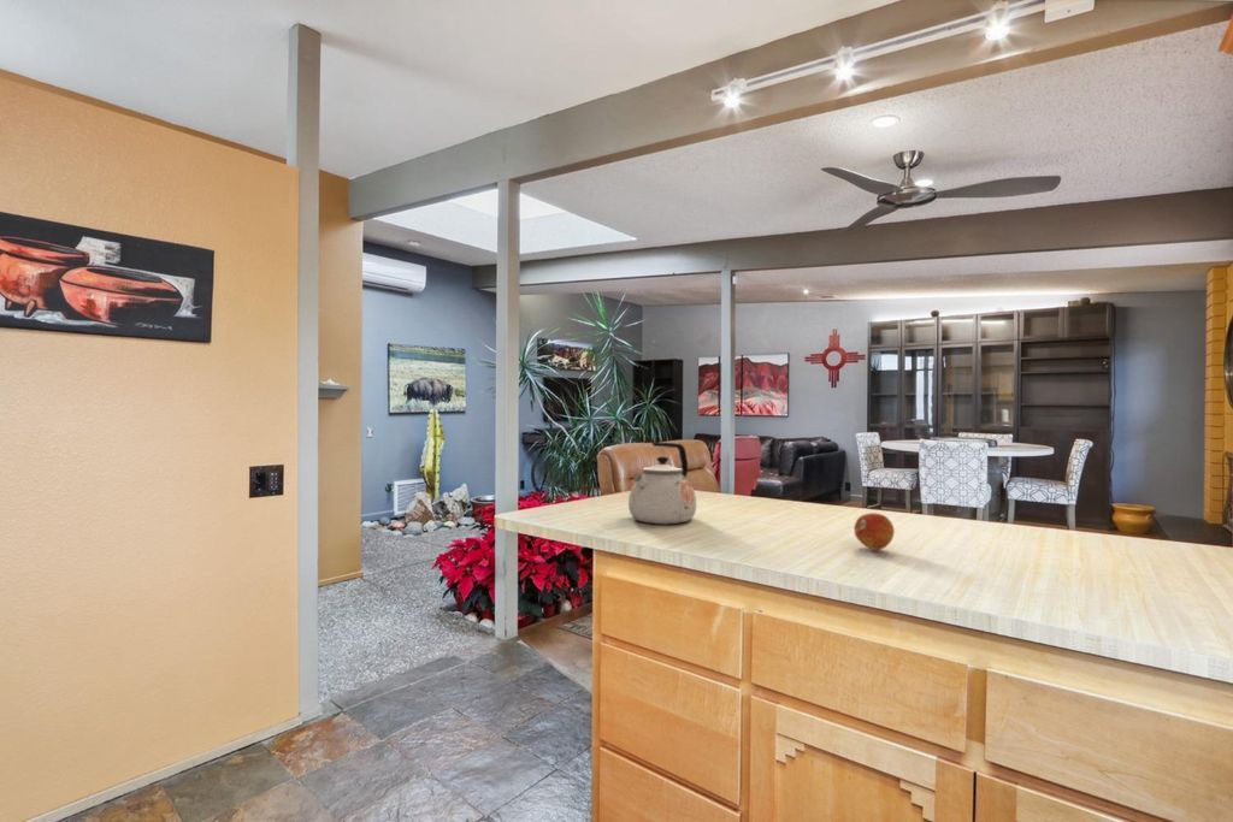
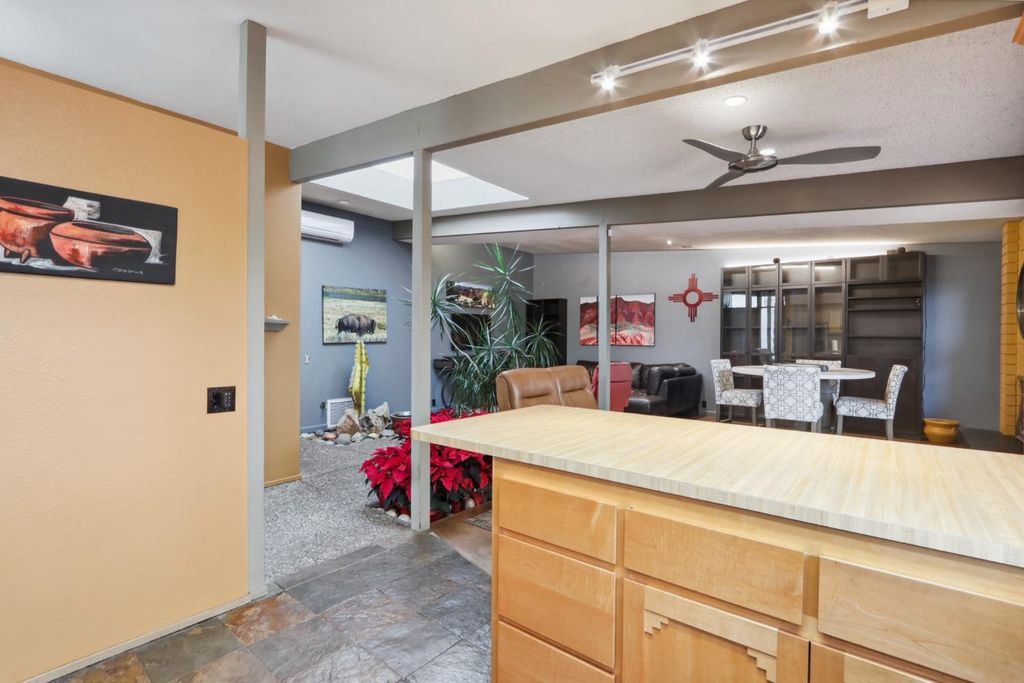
- kettle [627,440,697,526]
- fruit [853,511,896,551]
